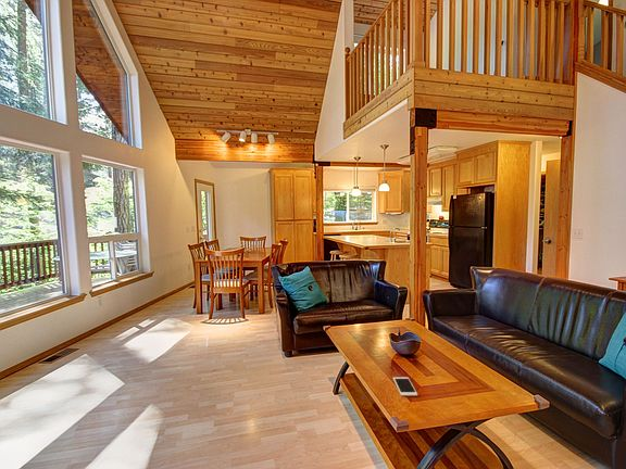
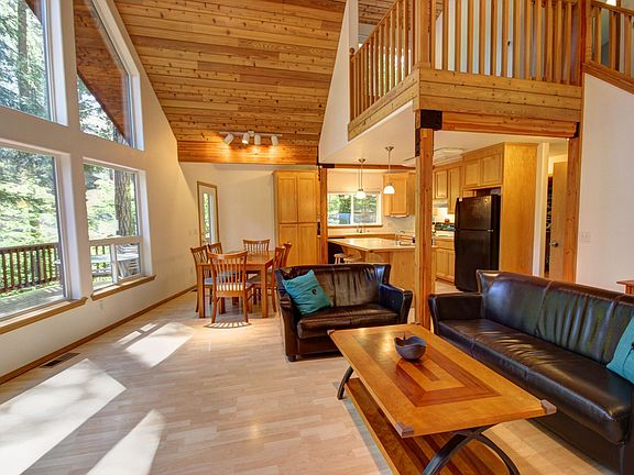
- cell phone [392,376,418,397]
